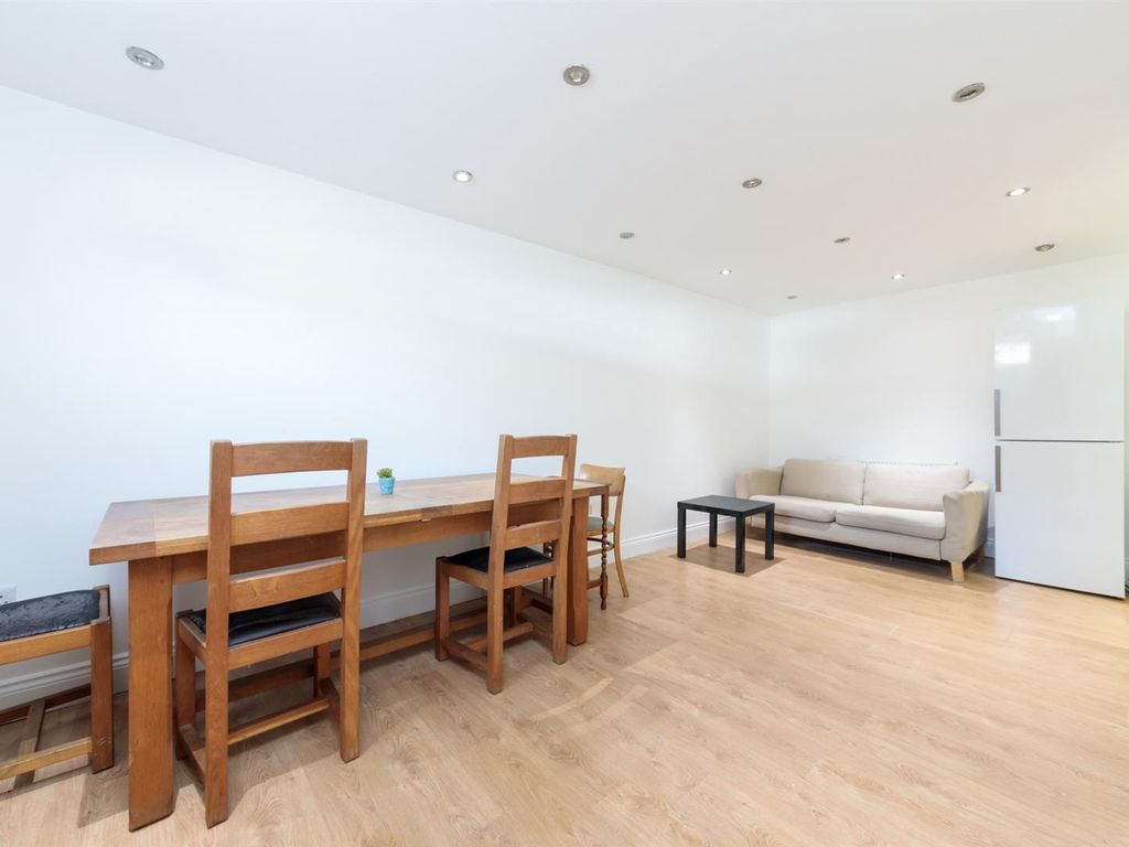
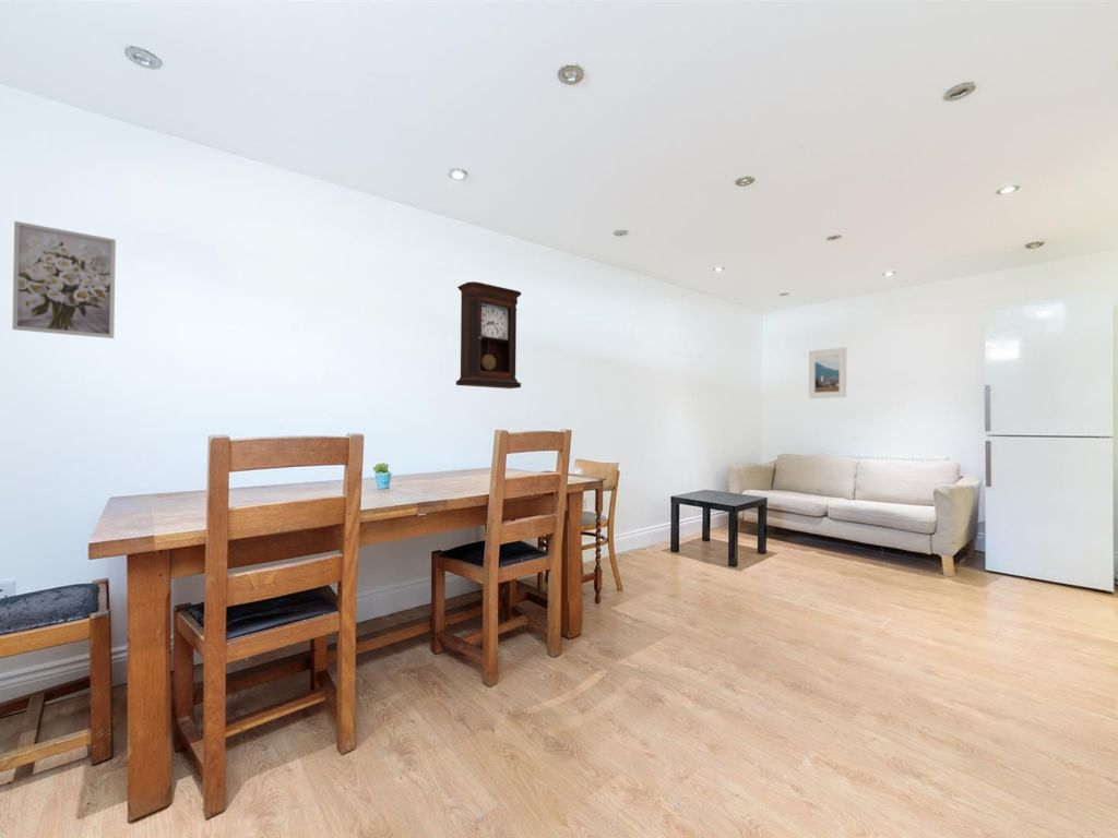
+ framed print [808,346,847,399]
+ pendulum clock [455,280,522,390]
+ wall art [11,220,117,339]
